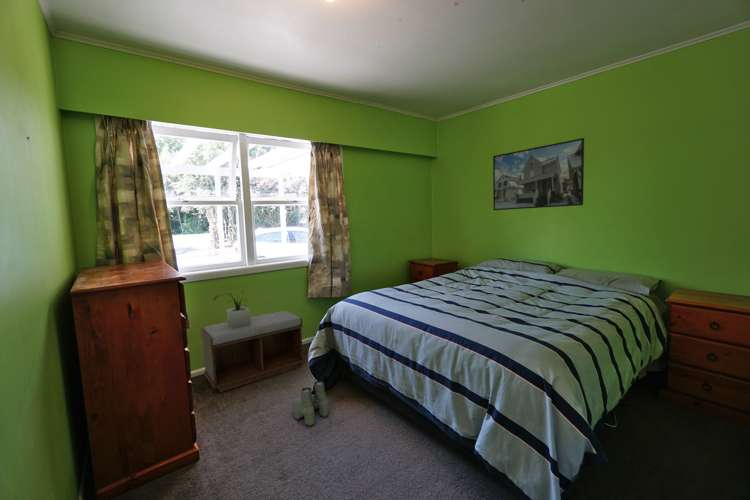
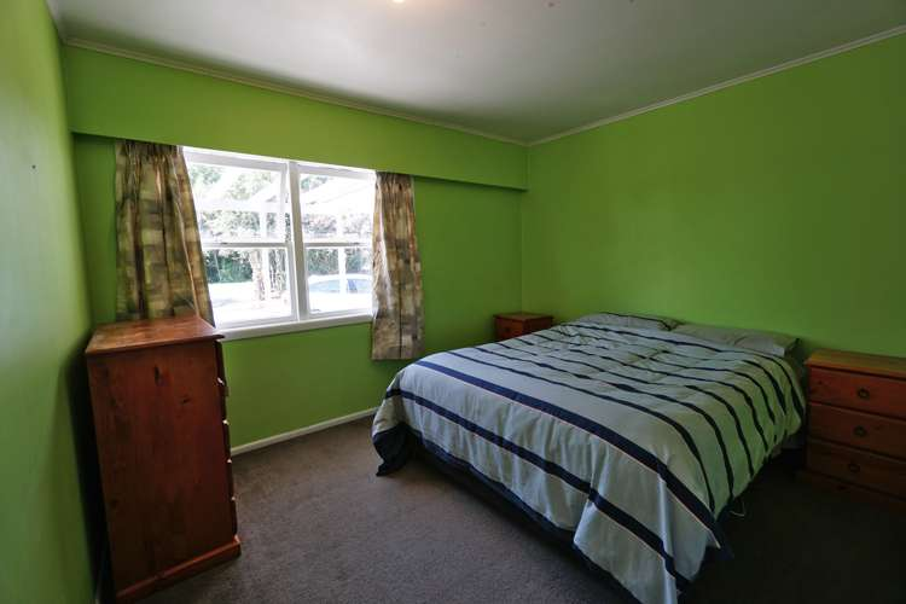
- boots [291,380,329,427]
- potted plant [213,290,261,328]
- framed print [492,137,585,211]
- bench [200,310,305,393]
